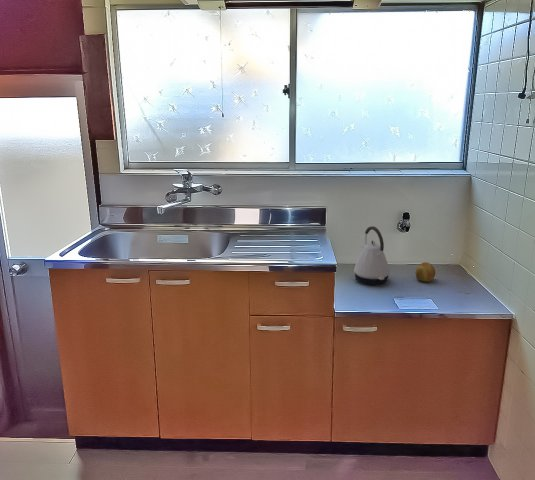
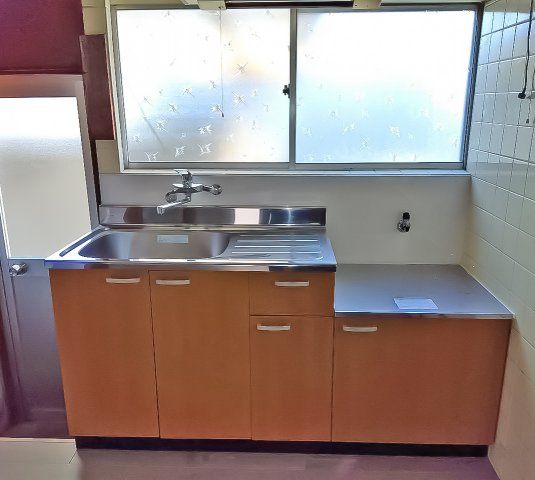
- kettle [353,225,391,286]
- apple [415,261,436,283]
